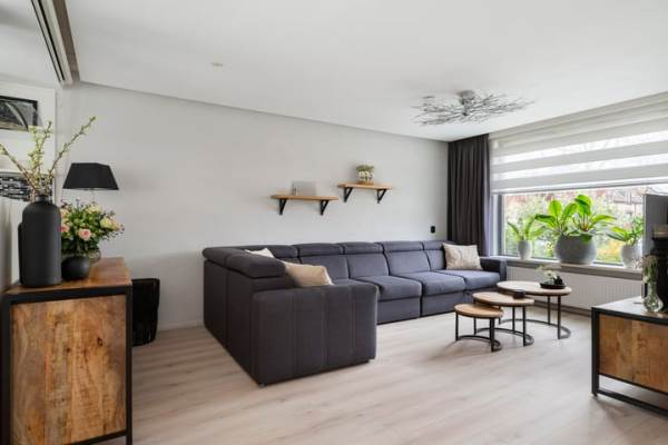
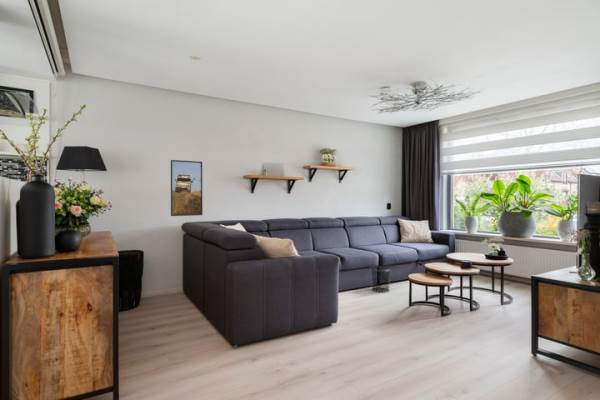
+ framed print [170,159,204,217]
+ waste bin [369,265,392,293]
